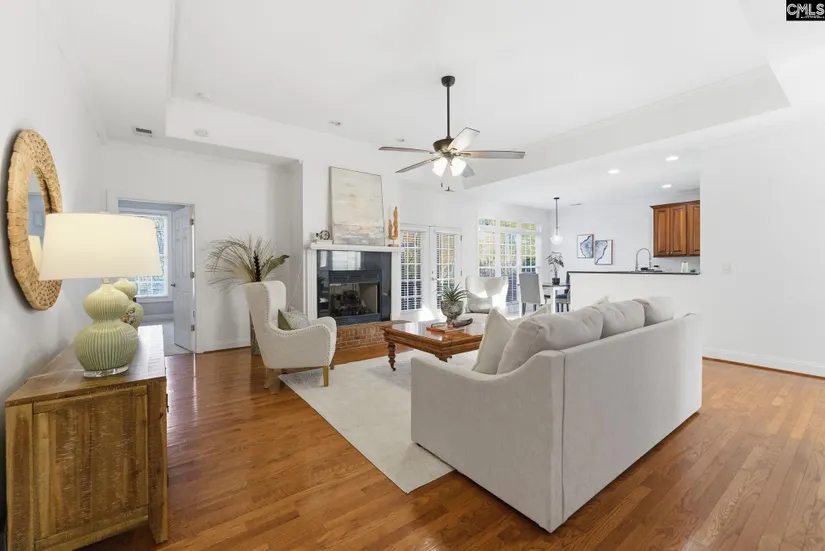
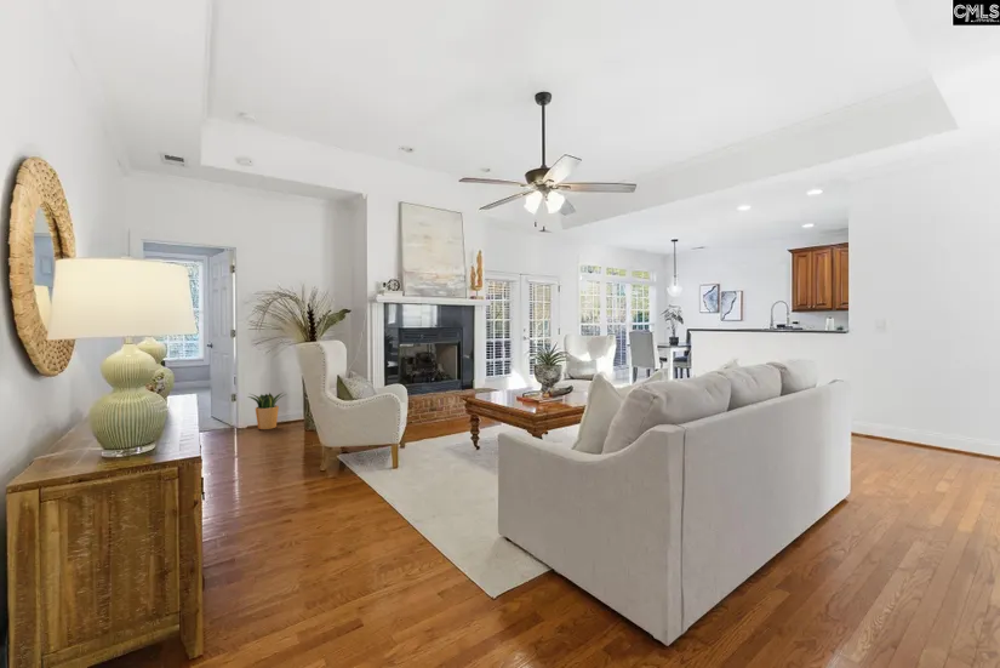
+ potted plant [246,392,287,430]
